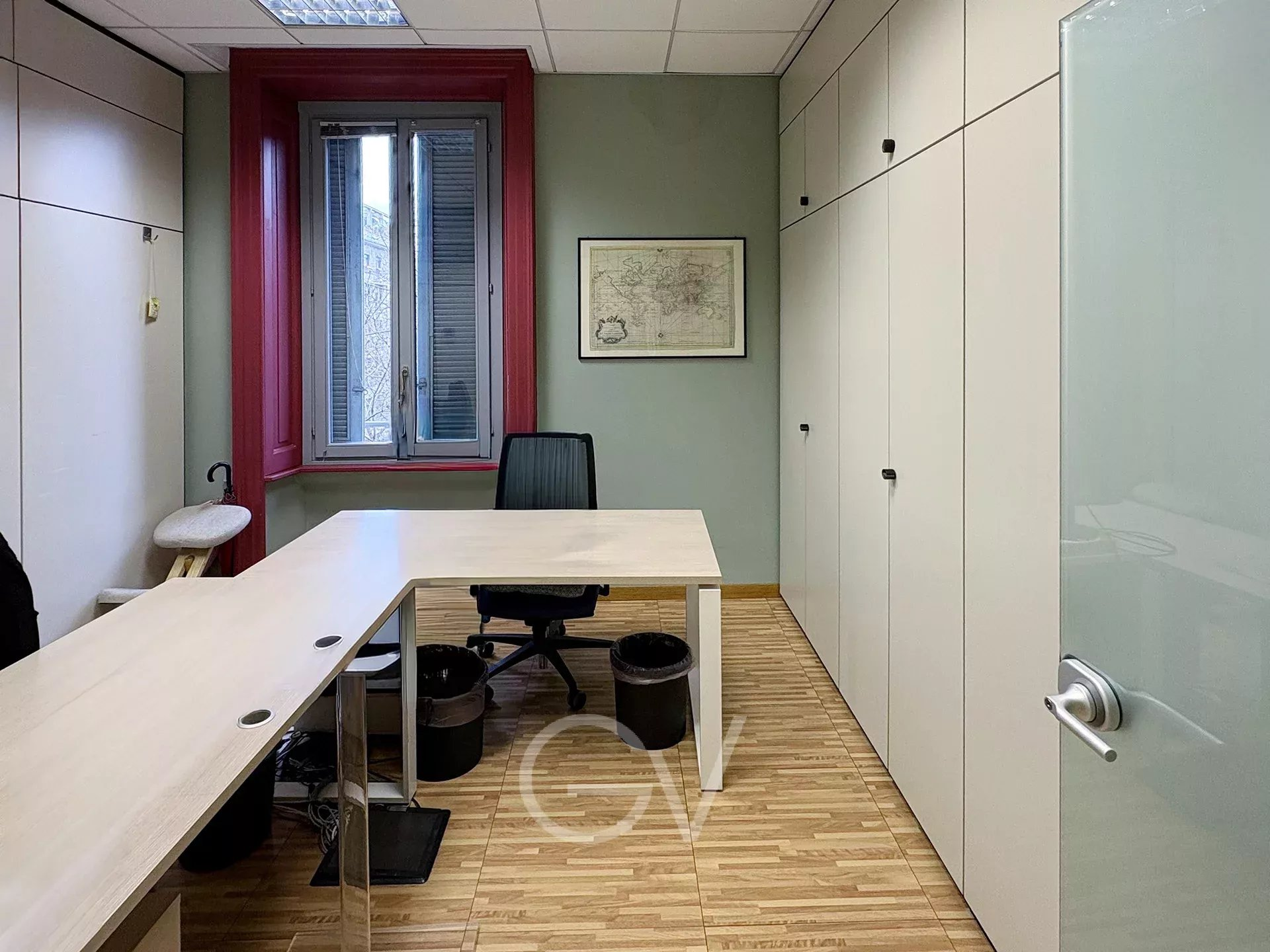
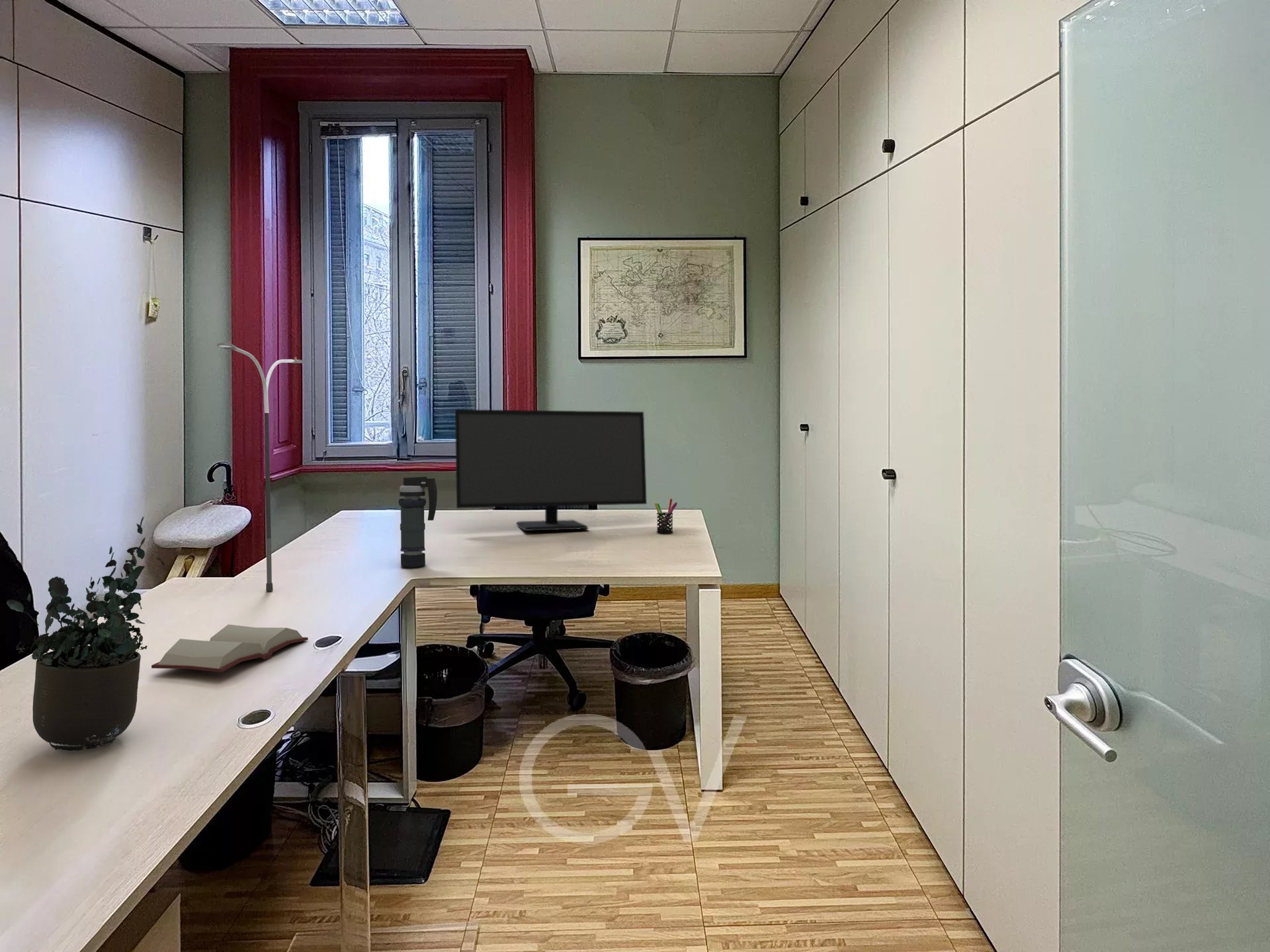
+ hardback book [151,624,309,673]
+ smoke grenade [398,476,438,567]
+ desk lamp [216,340,306,592]
+ pen holder [654,498,678,534]
+ monitor [454,409,648,532]
+ potted plant [6,516,165,752]
